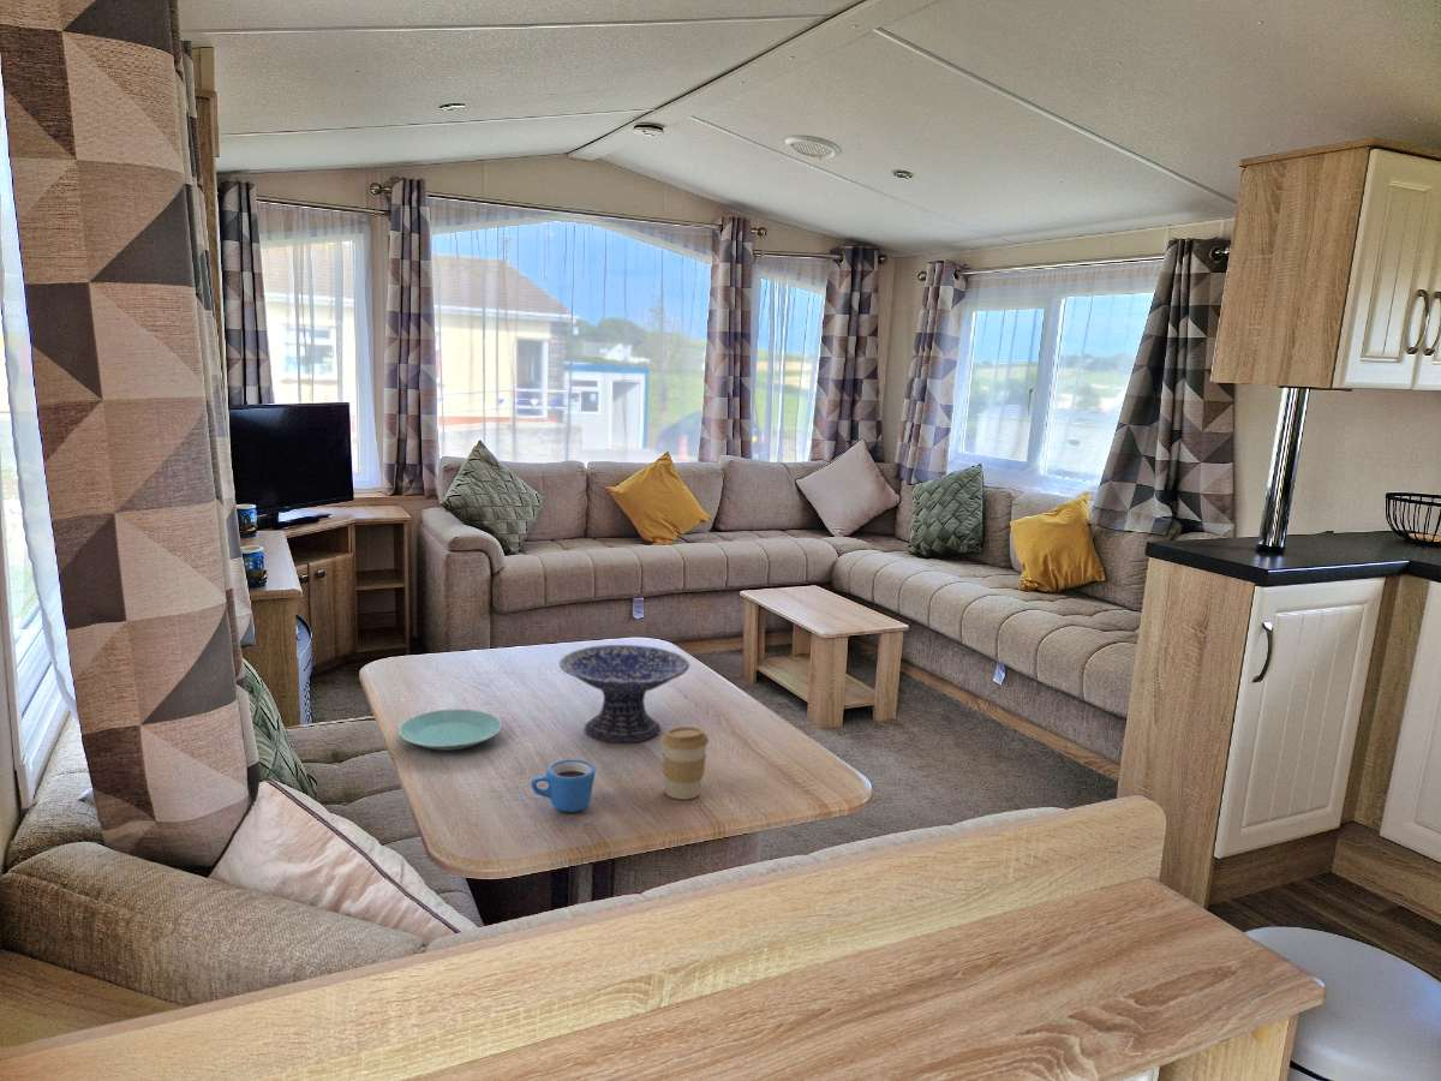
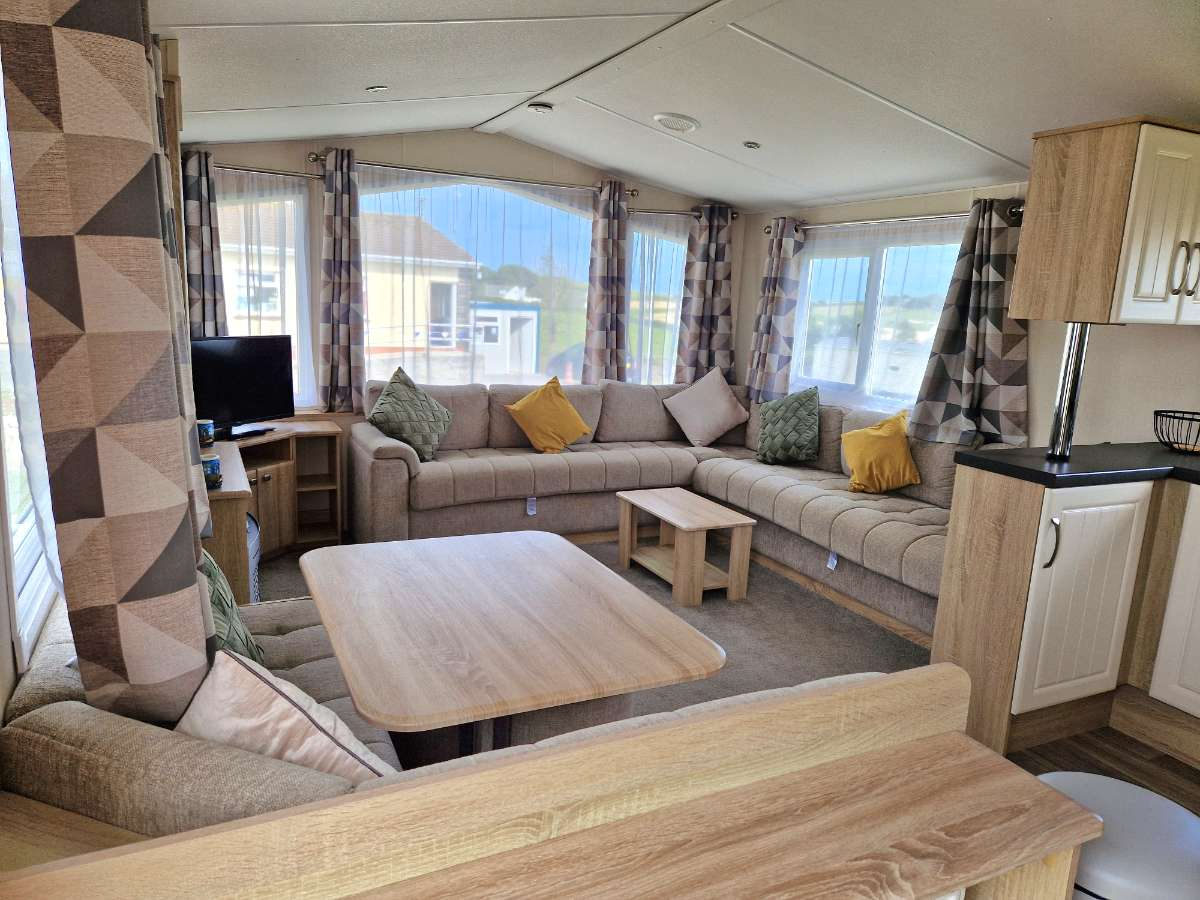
- plate [397,707,503,751]
- decorative bowl [558,644,690,743]
- mug [530,758,597,813]
- coffee cup [660,725,710,800]
